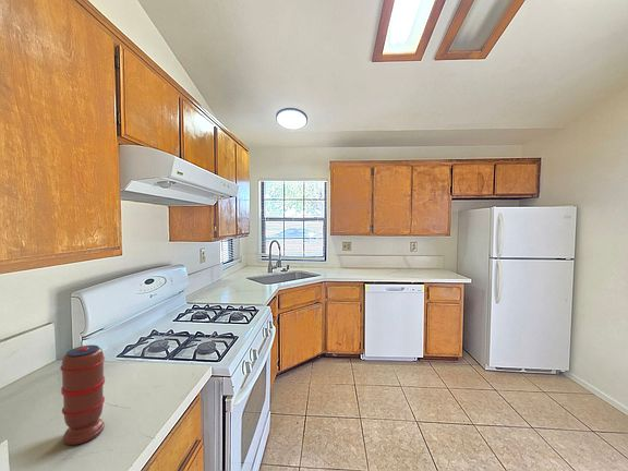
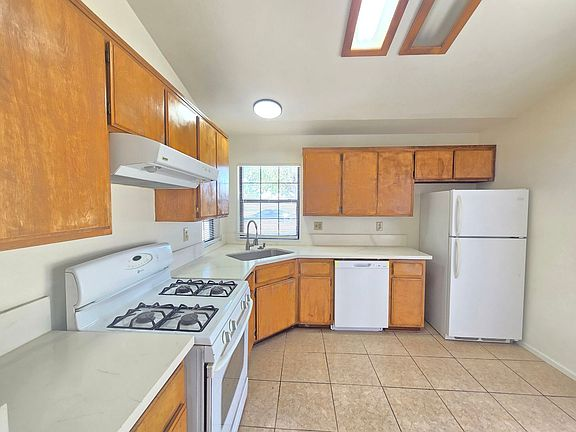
- spice grinder [59,345,106,446]
